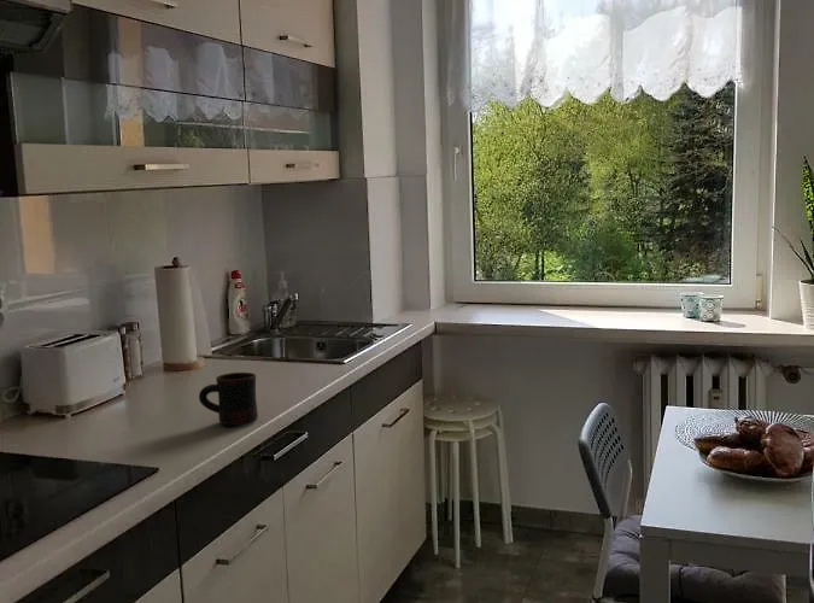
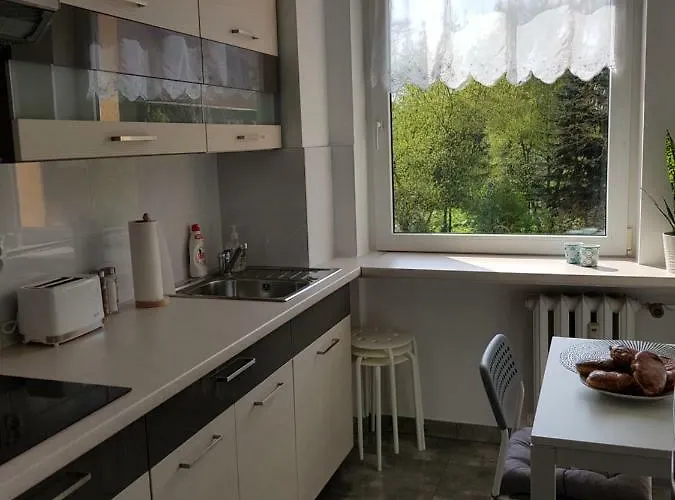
- mug [198,371,259,427]
